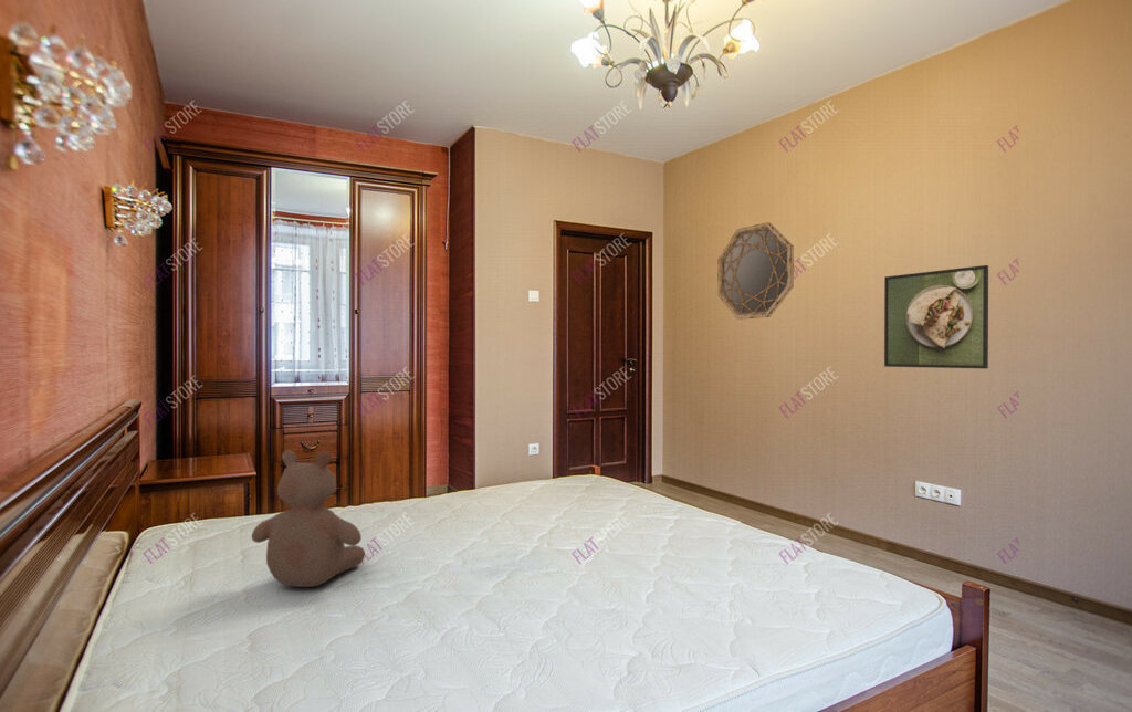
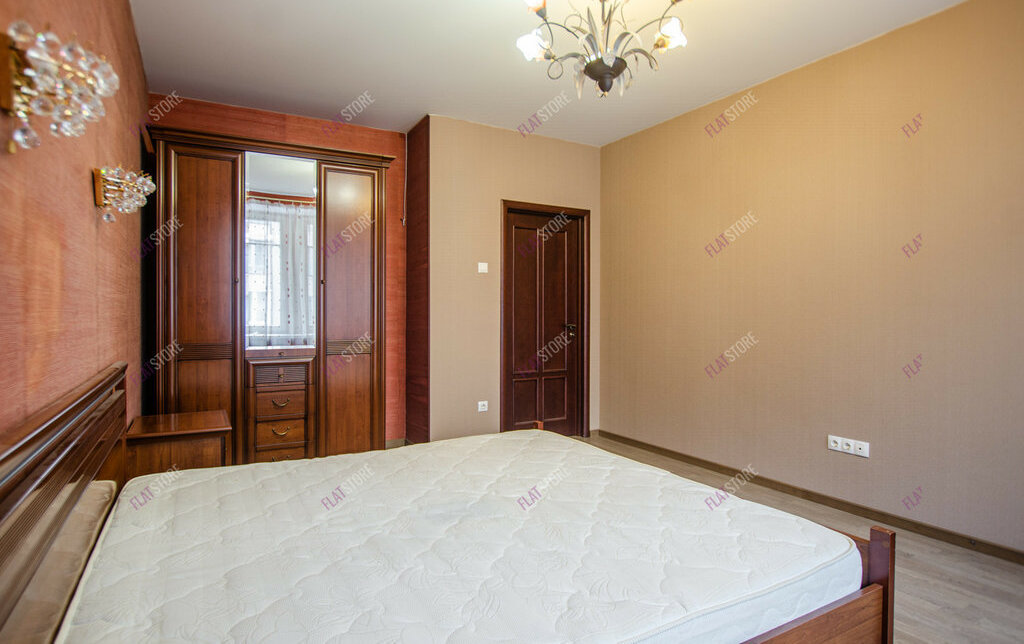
- bear [251,449,366,588]
- home mirror [716,221,795,321]
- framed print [883,264,989,369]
